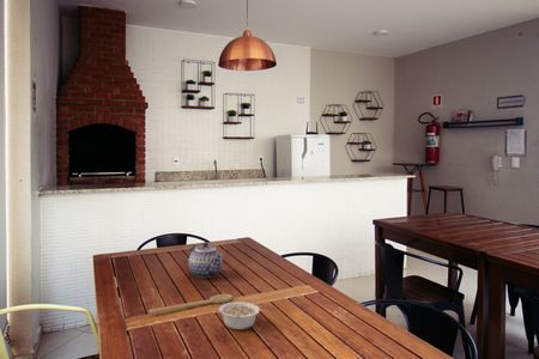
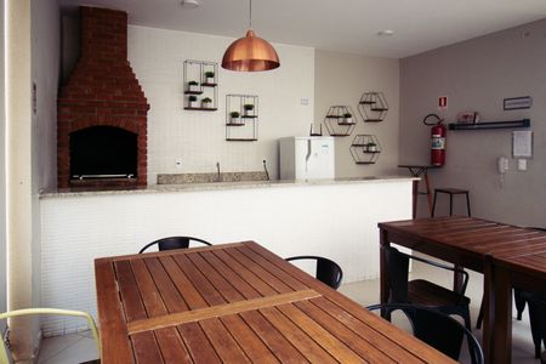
- spoon [147,293,232,315]
- legume [218,300,261,330]
- teapot [187,241,224,279]
